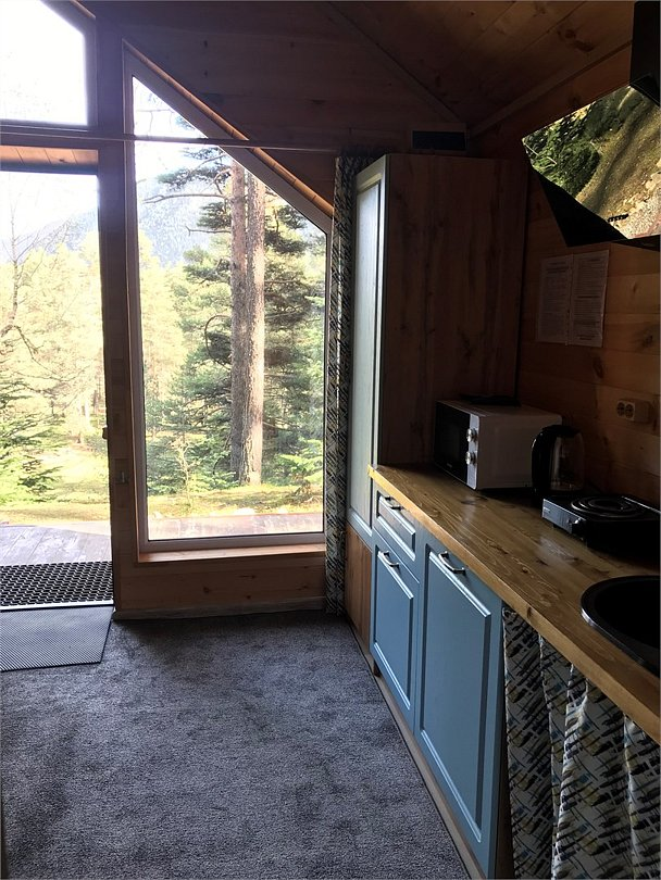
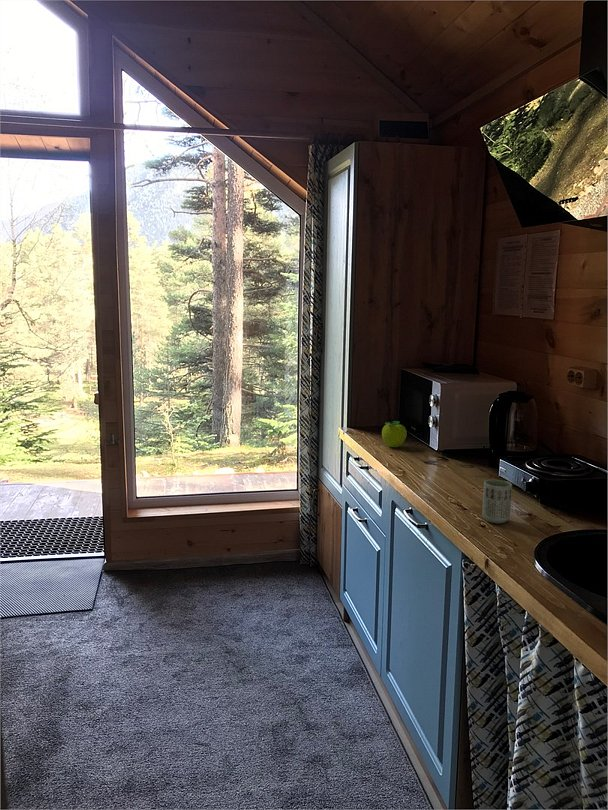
+ fruit [381,420,408,448]
+ cup [481,479,513,524]
